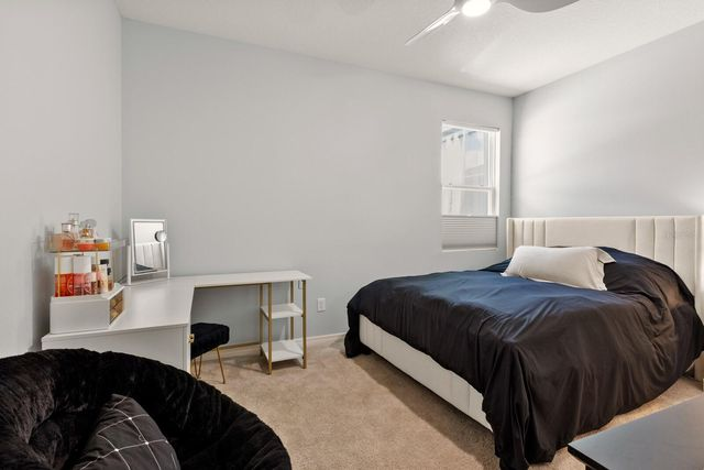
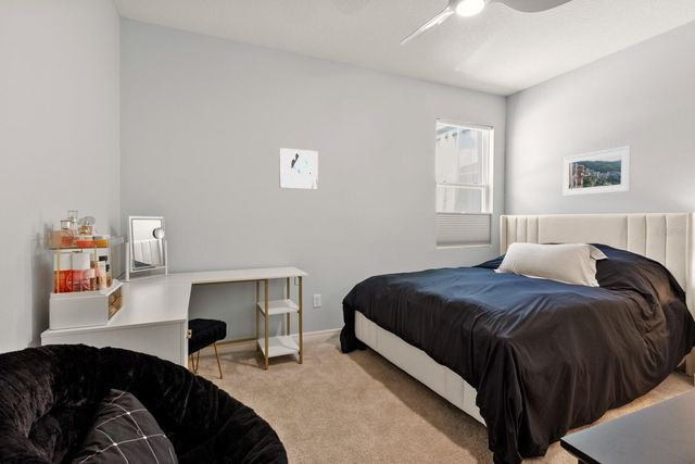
+ wall art [278,147,319,191]
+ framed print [561,145,632,198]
